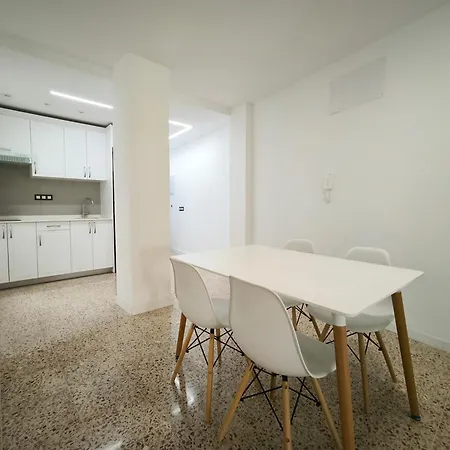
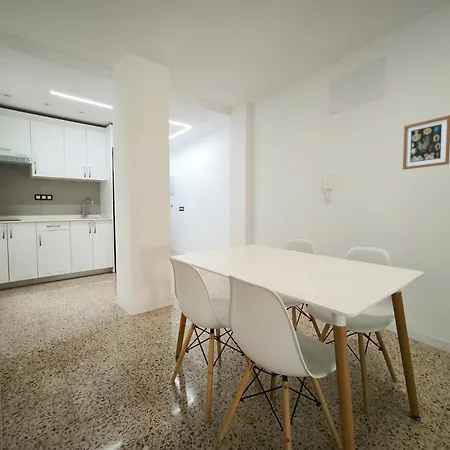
+ wall art [402,114,450,171]
